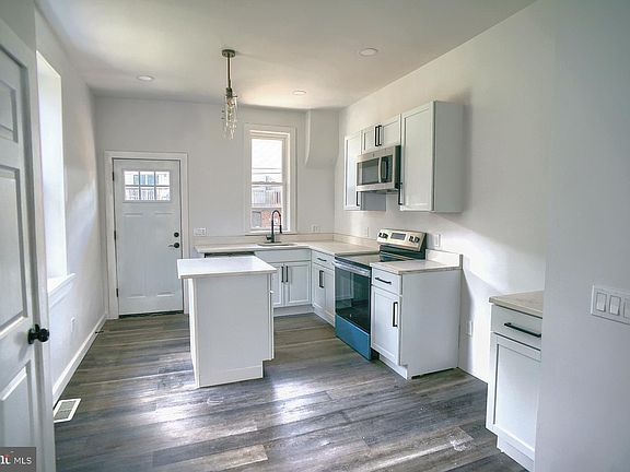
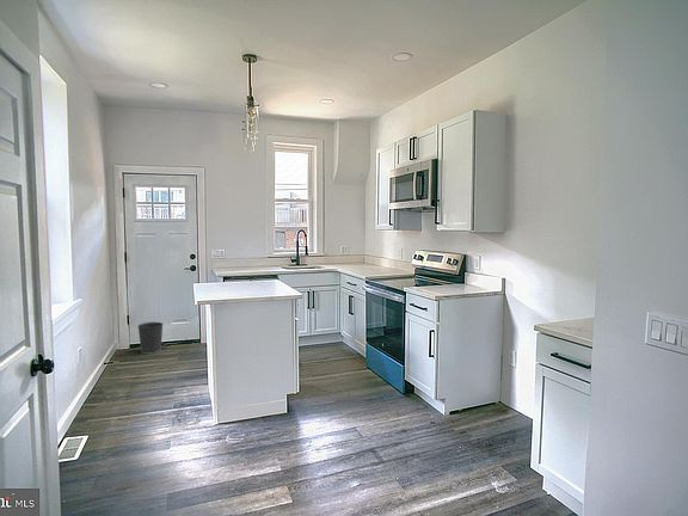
+ wastebasket [136,321,165,355]
